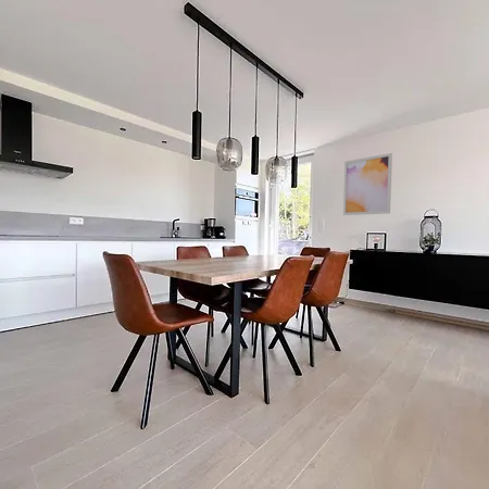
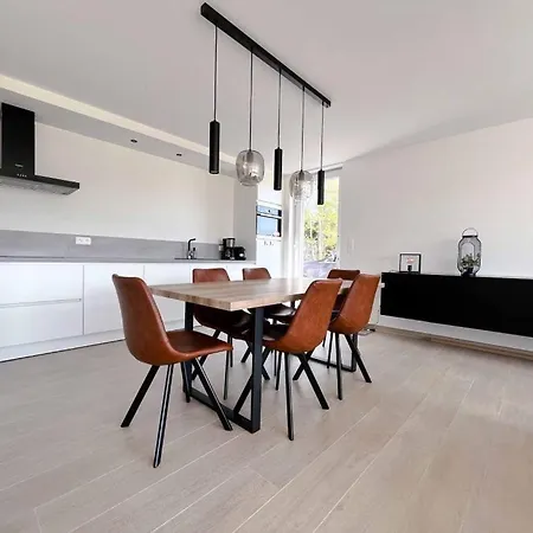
- wall art [342,152,393,216]
